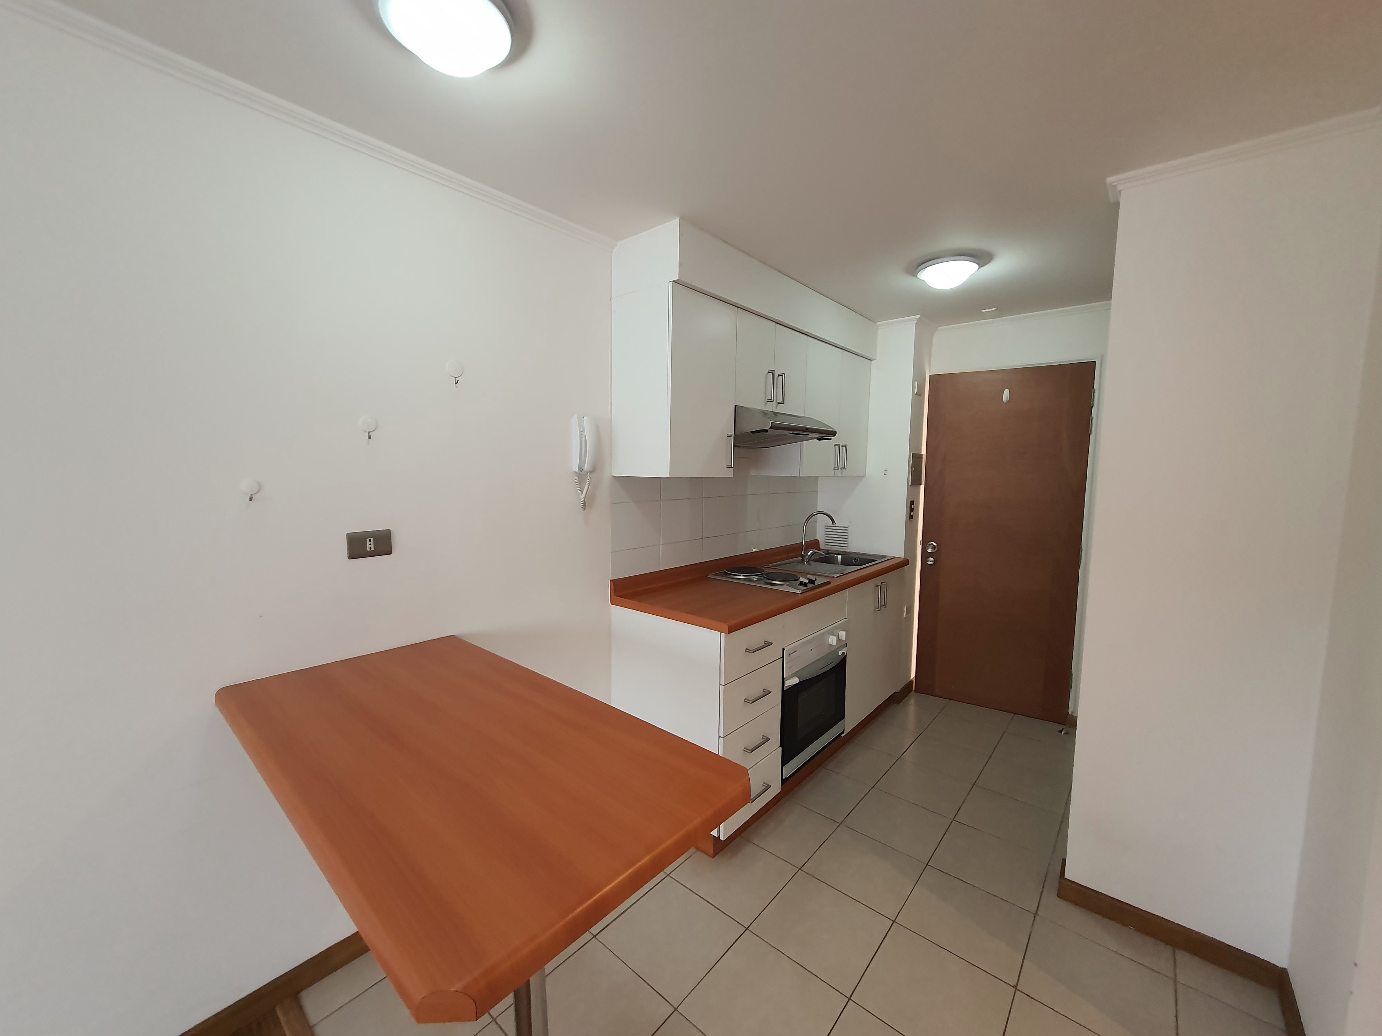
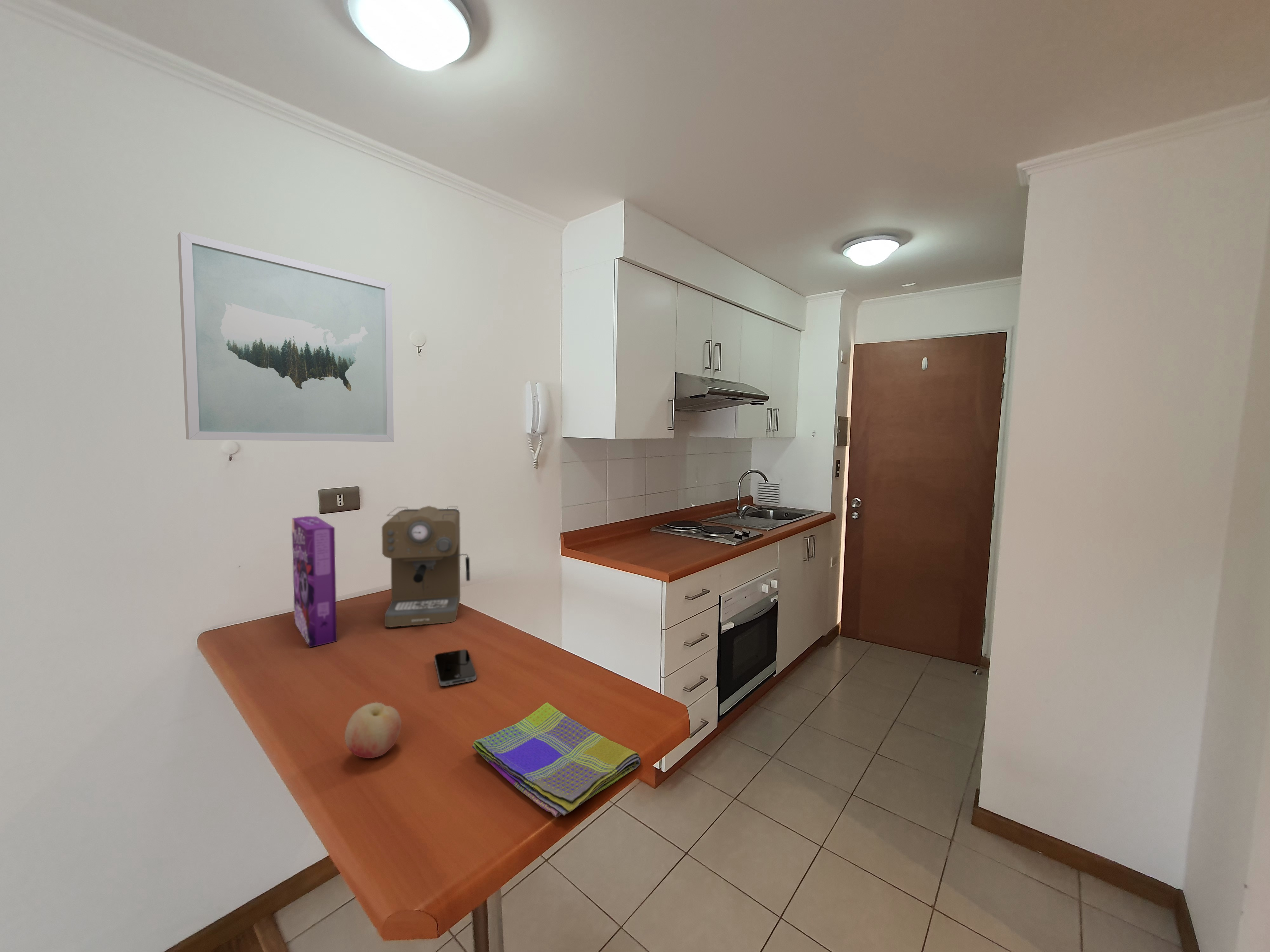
+ fruit [344,702,402,758]
+ coffee maker [382,506,470,627]
+ wall art [177,231,394,442]
+ cereal box [291,516,337,648]
+ dish towel [472,702,641,817]
+ smartphone [434,649,477,687]
